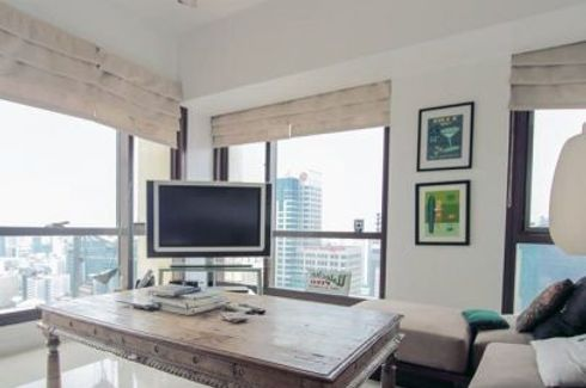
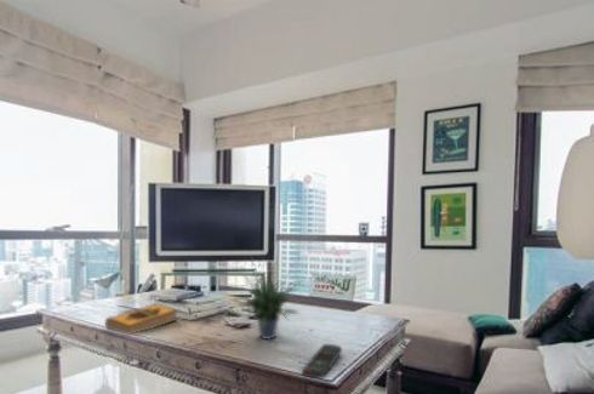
+ potted plant [228,252,304,341]
+ hardback book [104,302,178,336]
+ remote control [301,343,343,379]
